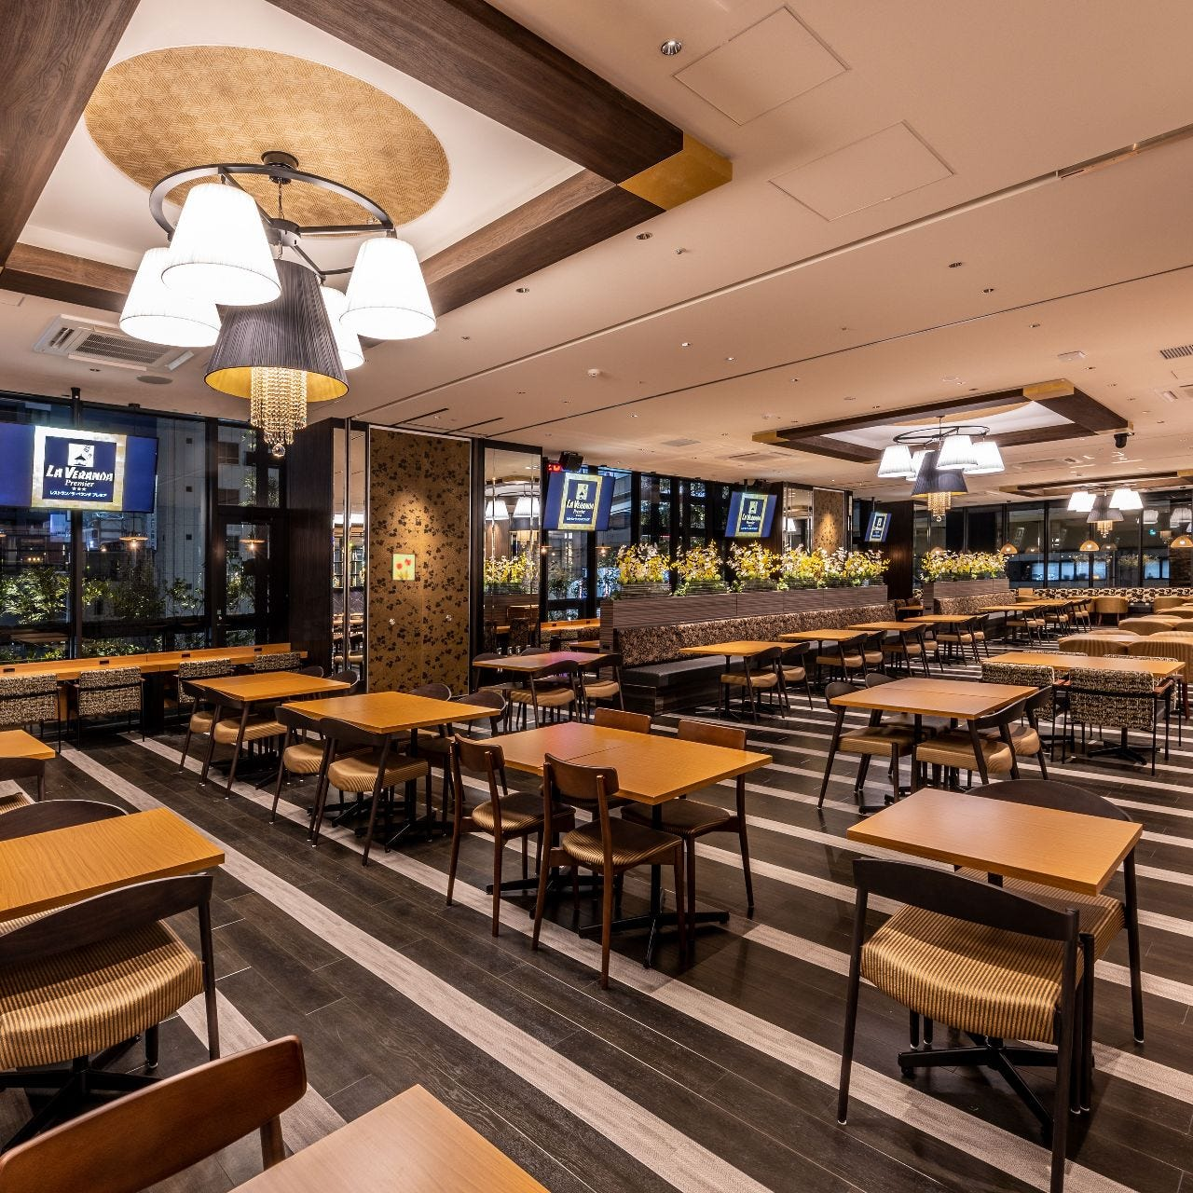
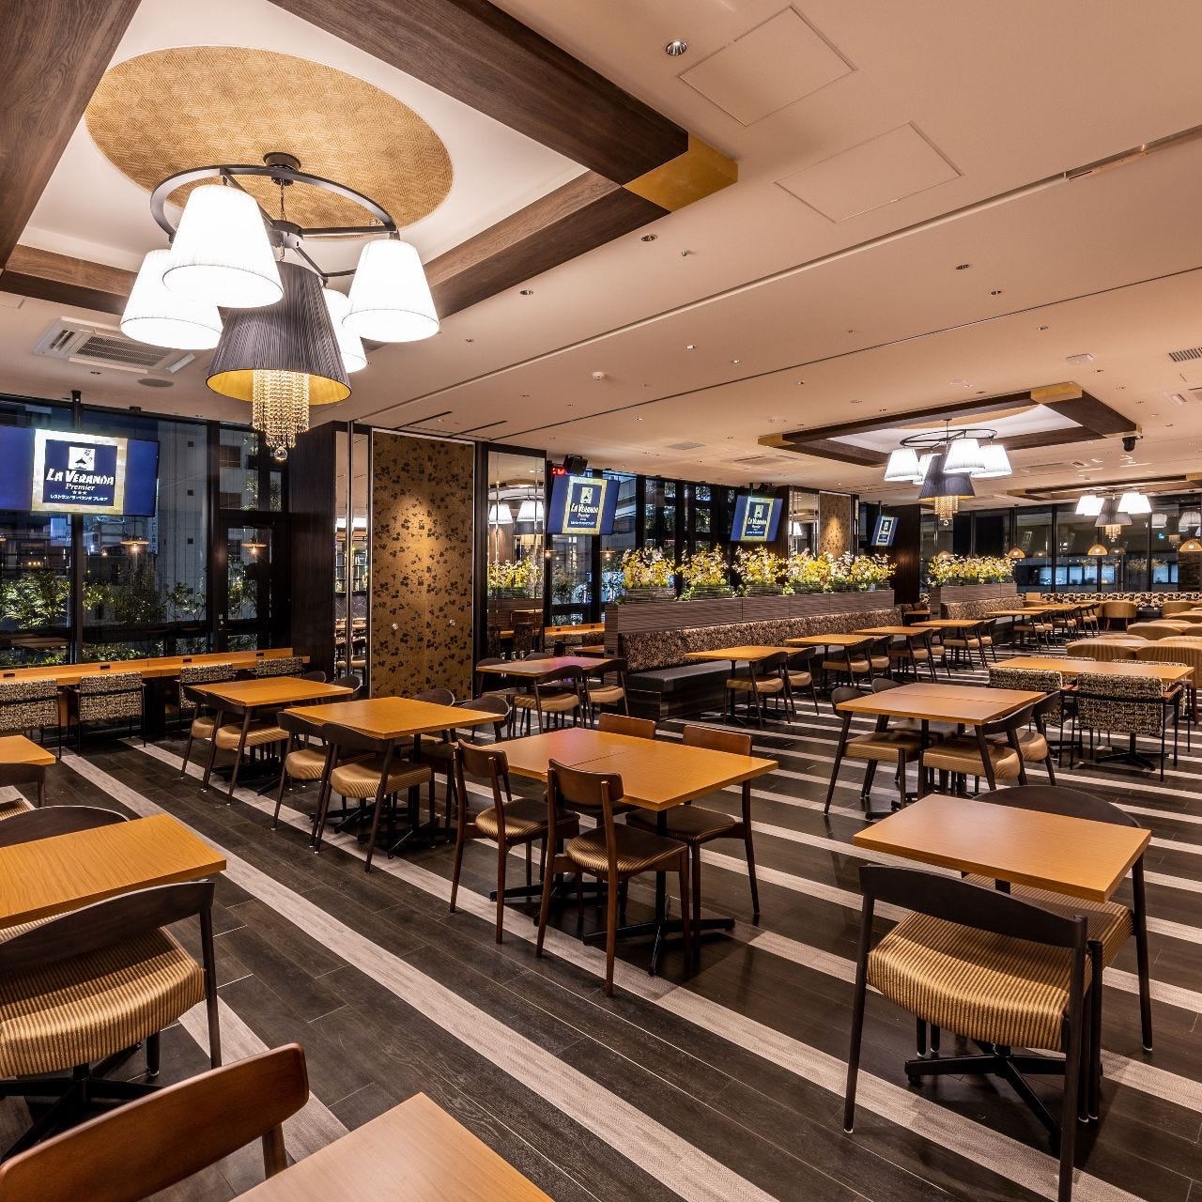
- wall art [390,552,416,581]
